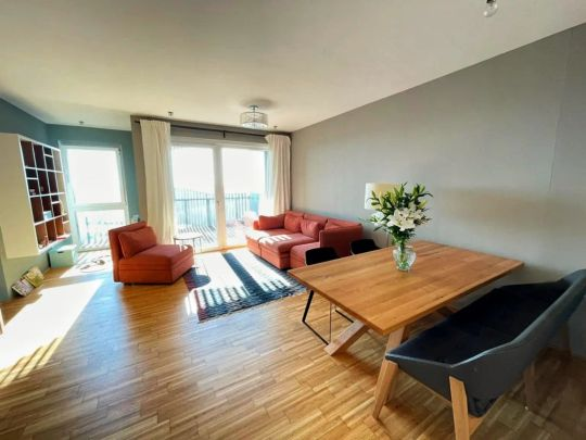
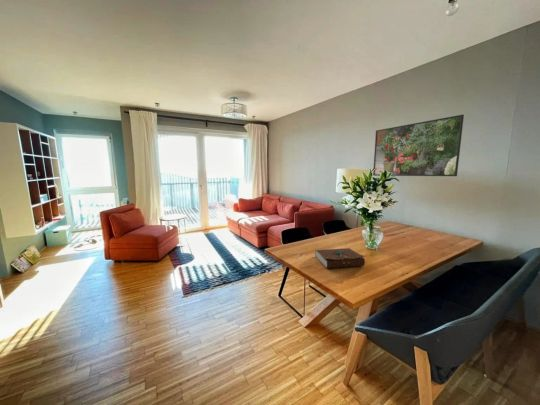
+ book [314,247,366,269]
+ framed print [372,114,465,177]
